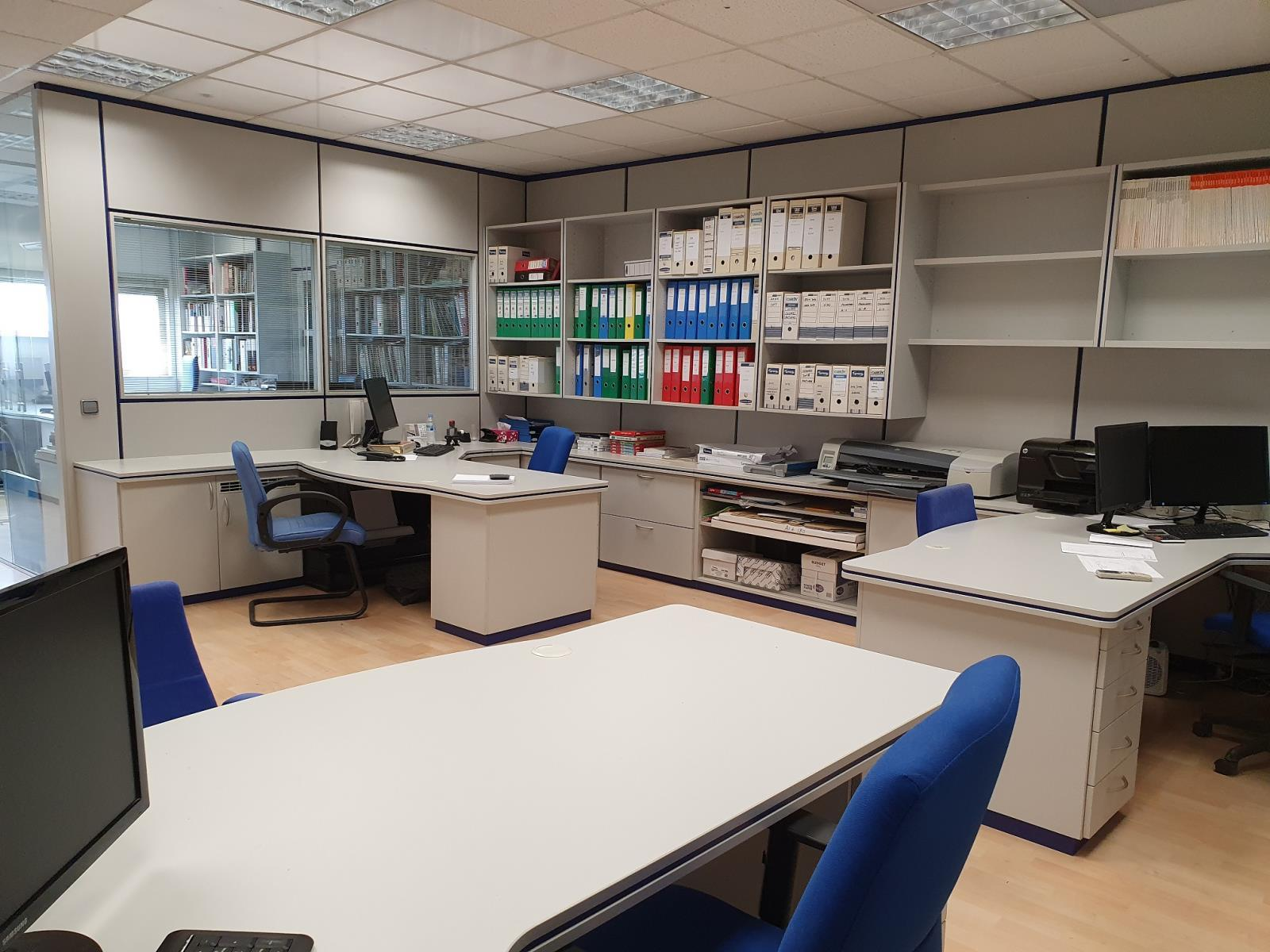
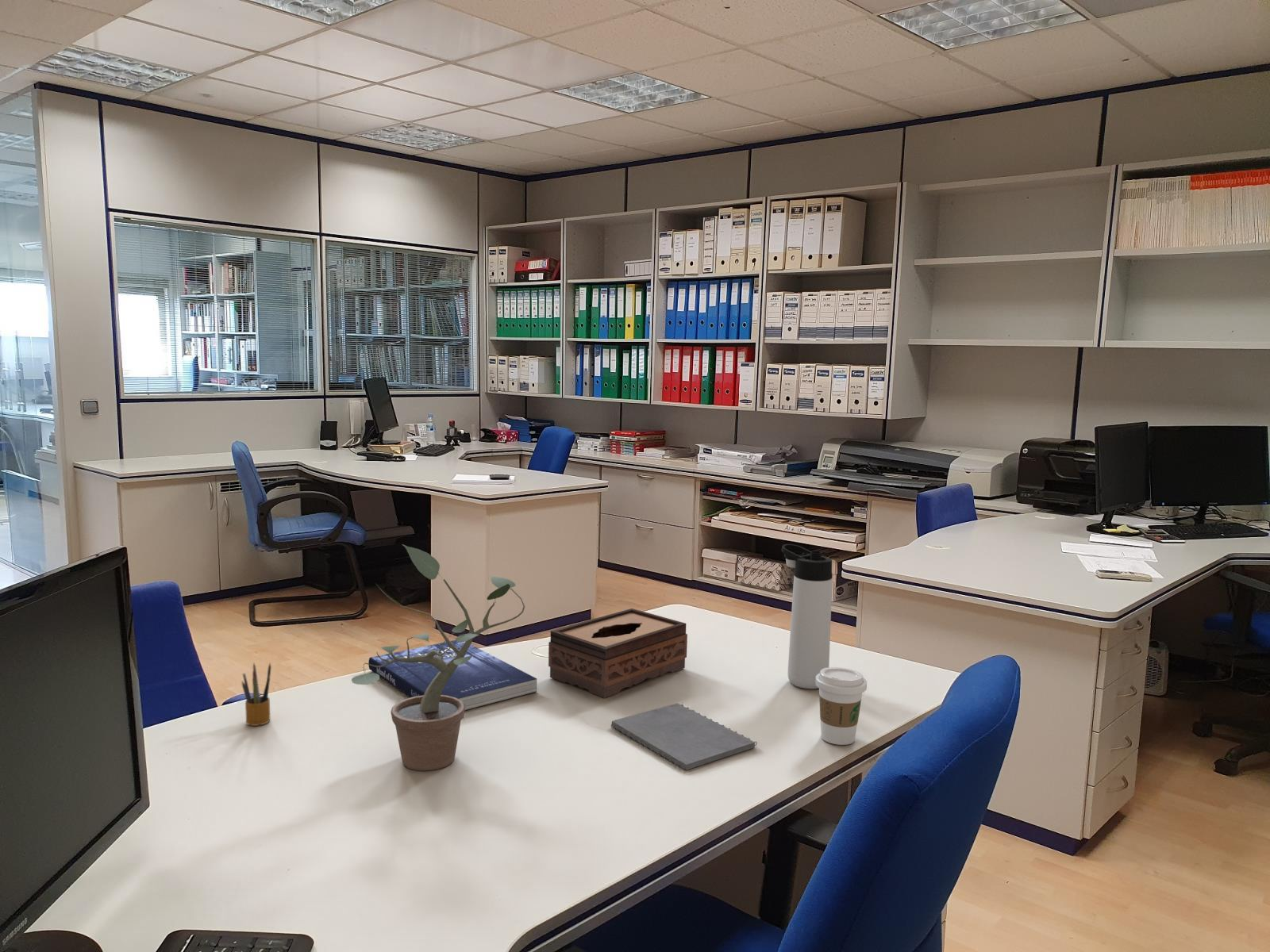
+ thermos bottle [781,543,833,689]
+ book [368,639,537,712]
+ tissue box [548,608,688,699]
+ pencil box [241,662,272,727]
+ notepad [610,702,757,770]
+ coffee cup [815,666,868,746]
+ potted plant [351,543,525,772]
